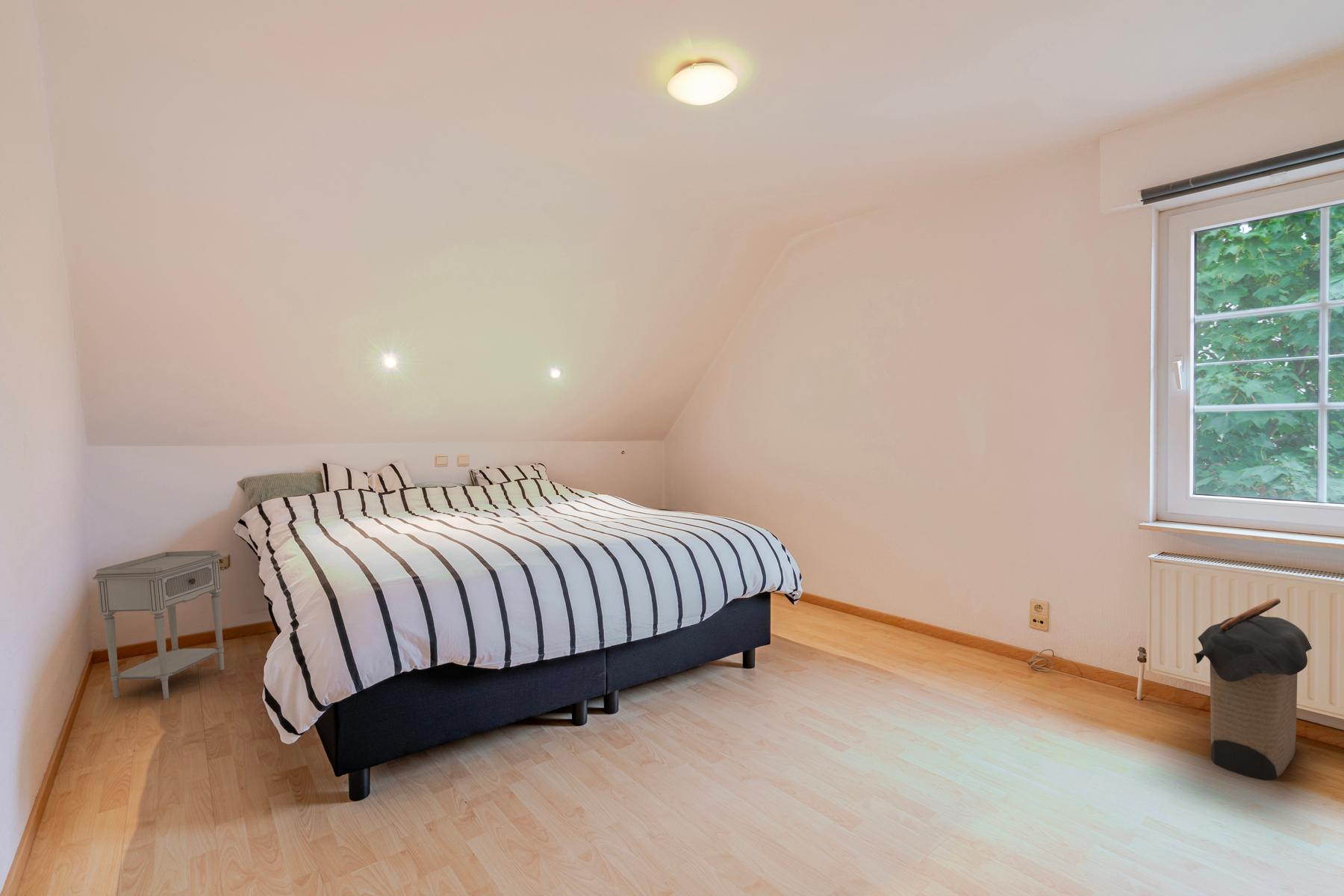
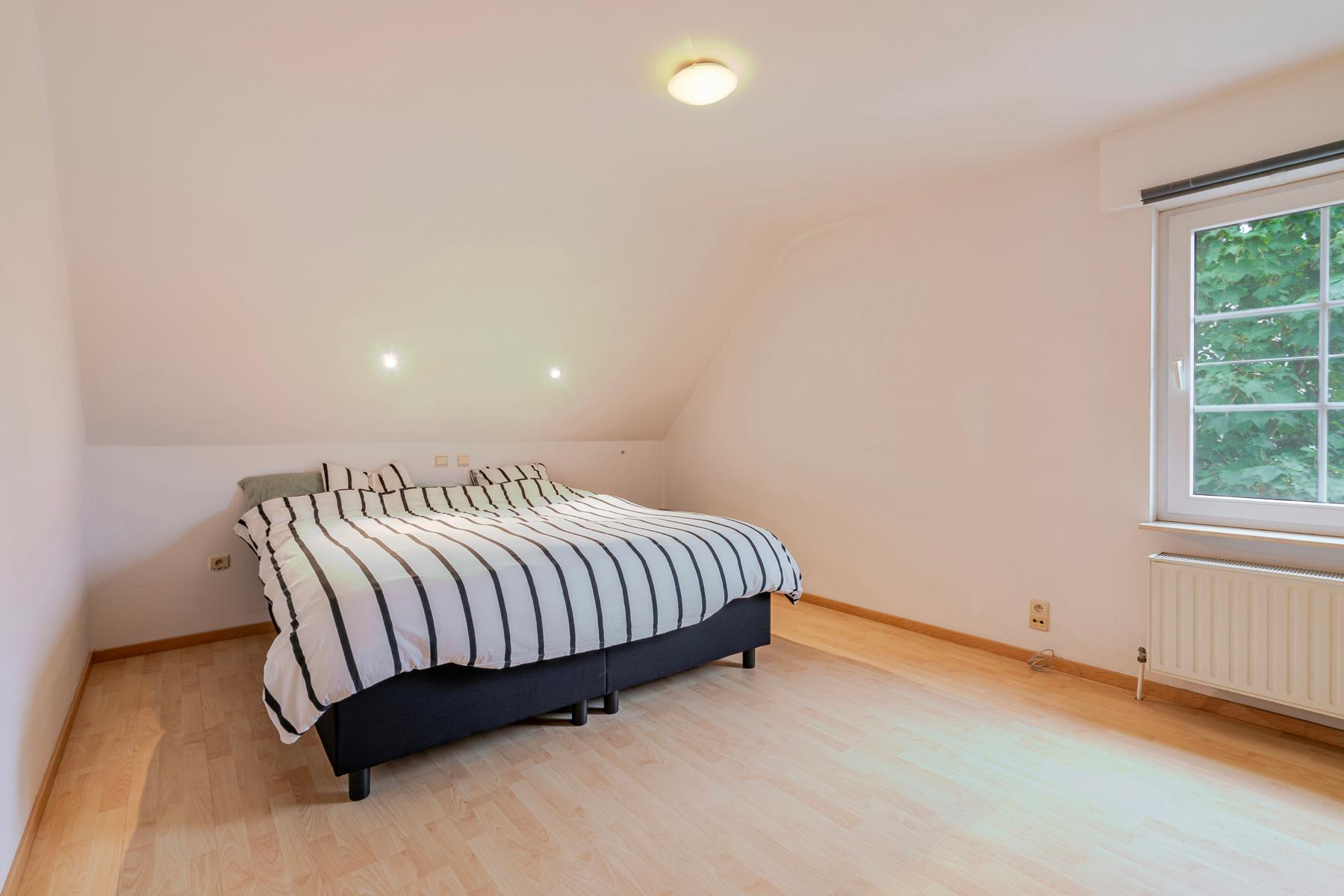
- nightstand [92,550,225,700]
- laundry hamper [1193,597,1313,781]
